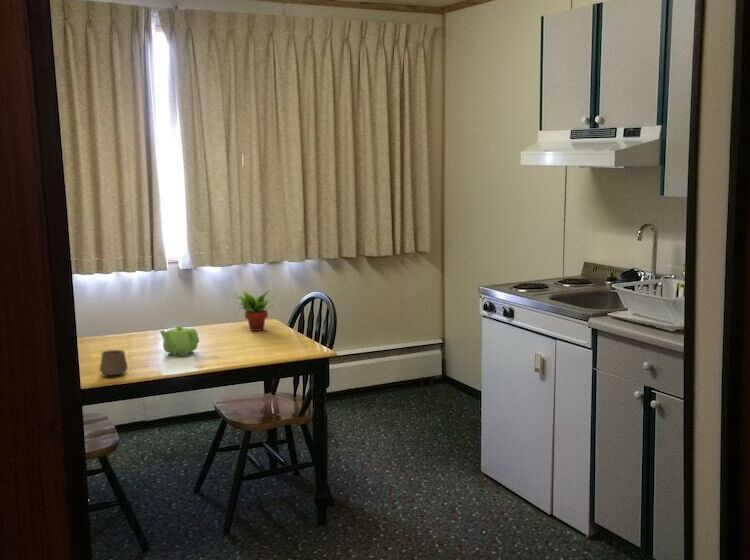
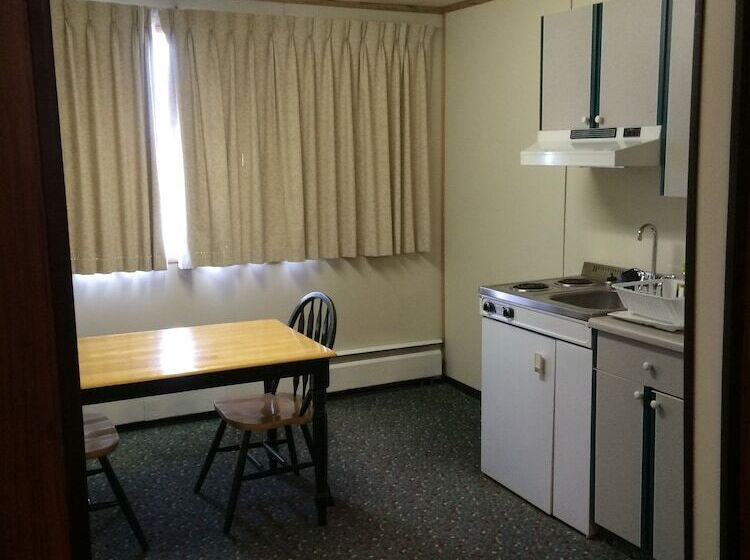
- teapot [159,325,200,357]
- succulent plant [234,289,279,332]
- cup [99,349,129,376]
